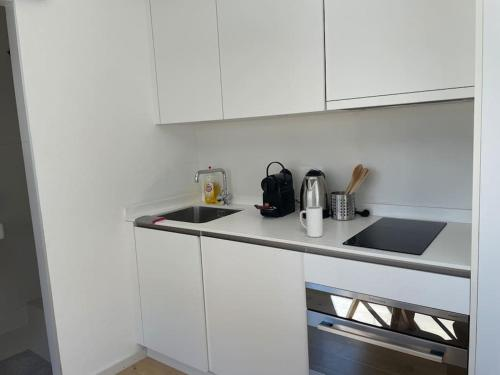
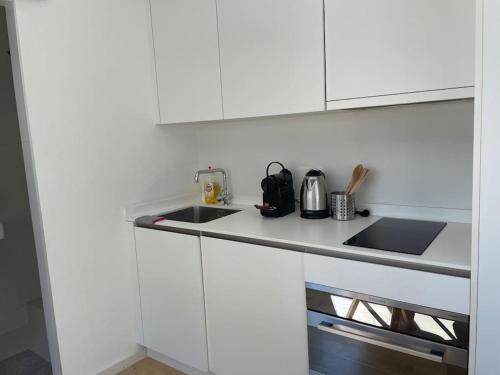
- mug [299,205,324,238]
